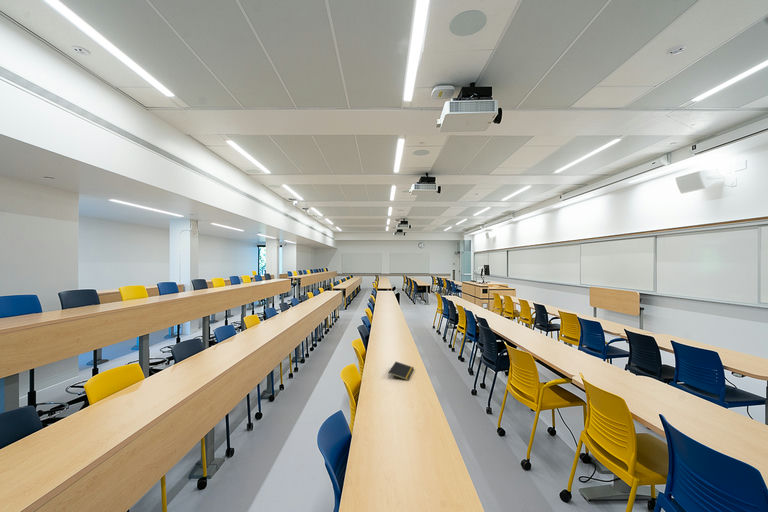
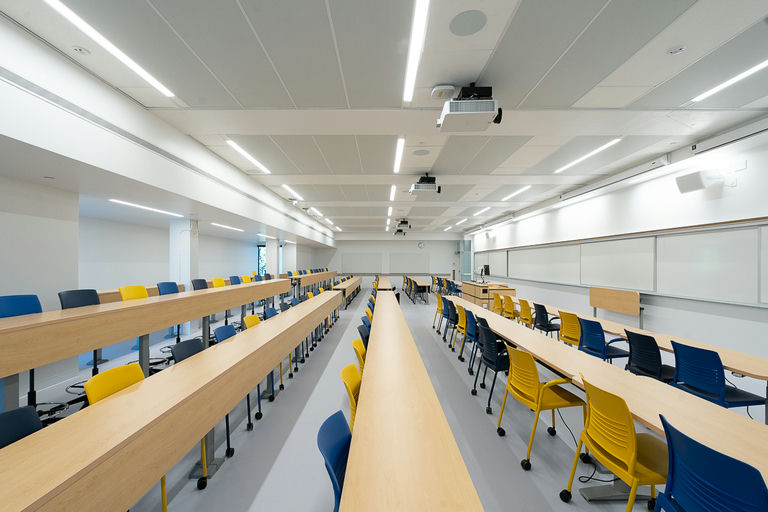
- notepad [387,361,415,381]
